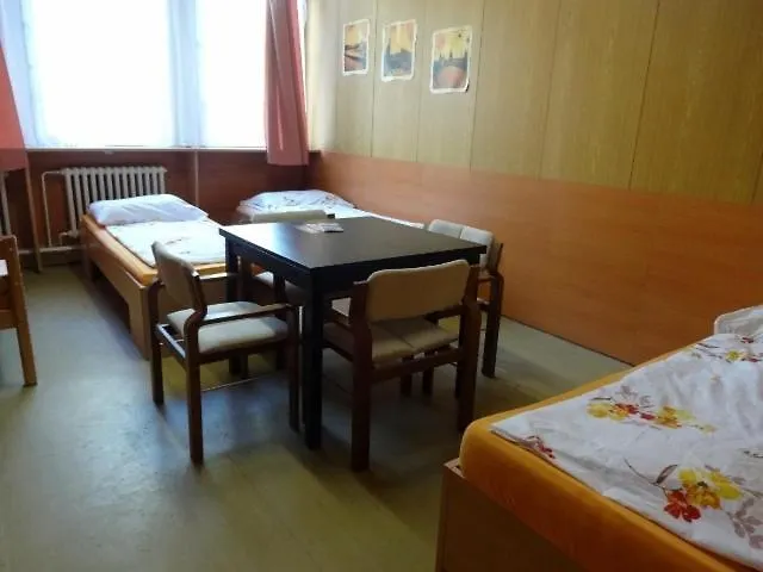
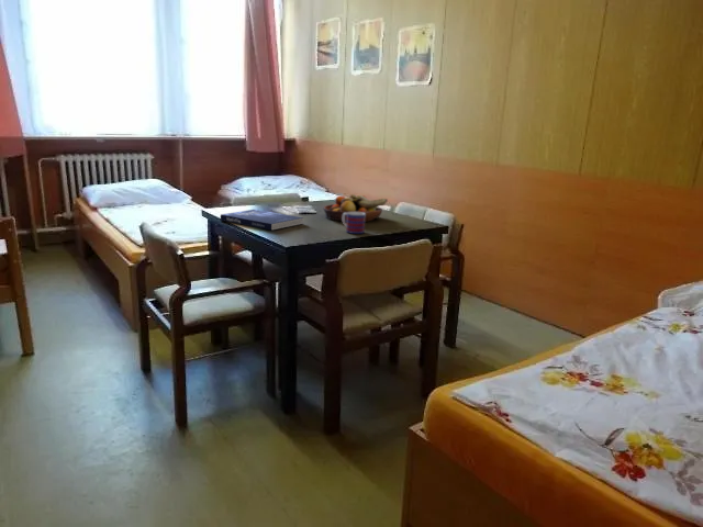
+ book [220,209,304,232]
+ fruit bowl [322,193,389,223]
+ mug [342,212,366,235]
